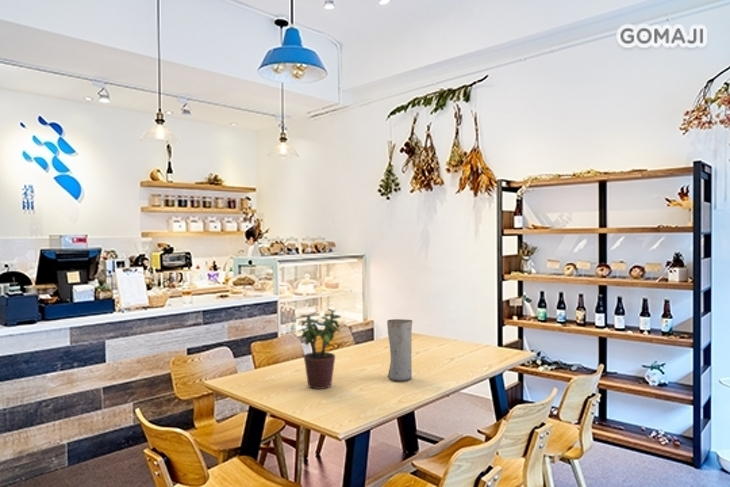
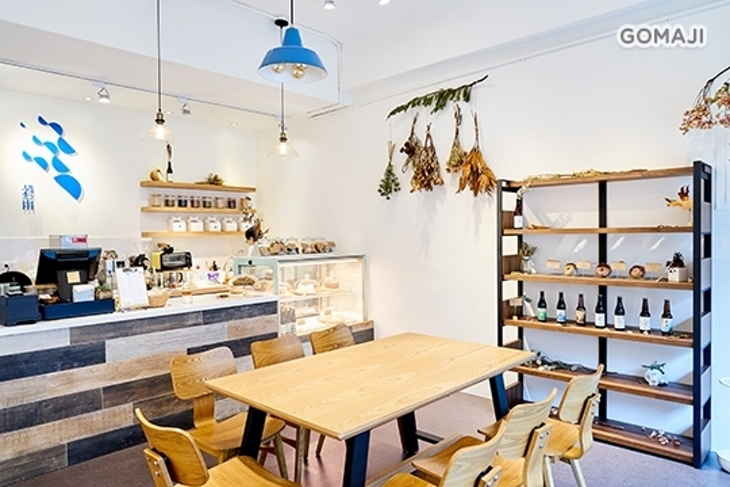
- potted plant [297,308,342,390]
- vase [386,318,413,382]
